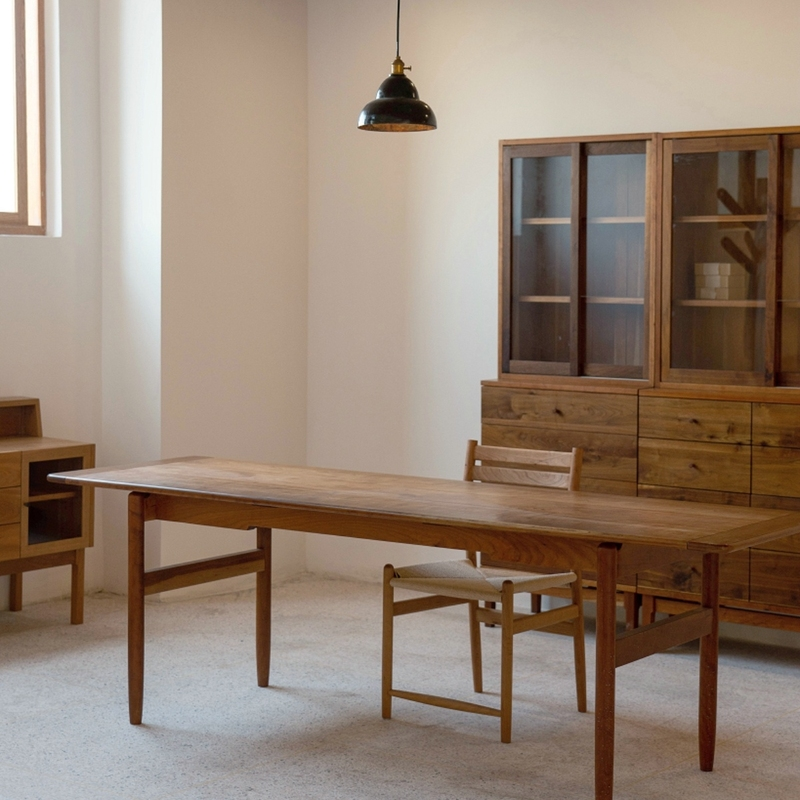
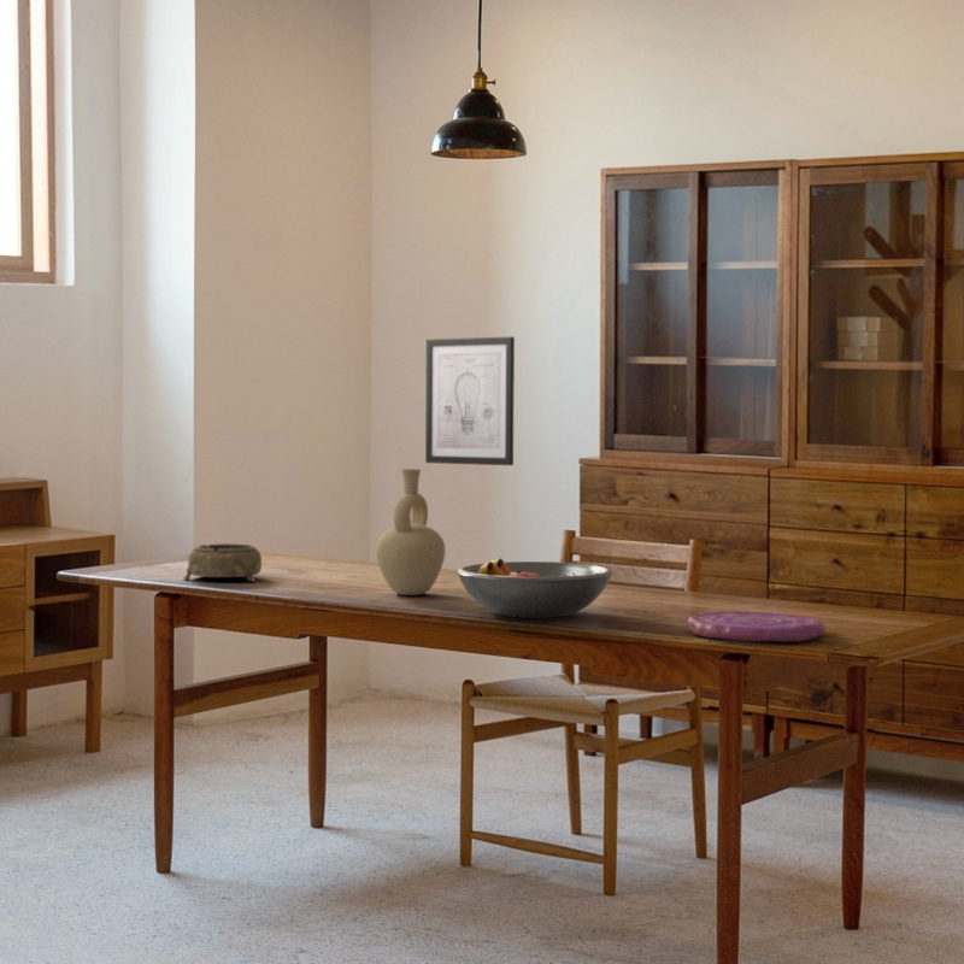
+ vase [375,468,446,596]
+ fruit bowl [455,557,615,619]
+ wall art [424,335,516,466]
+ plate [686,611,827,643]
+ decorative bowl [182,542,263,582]
